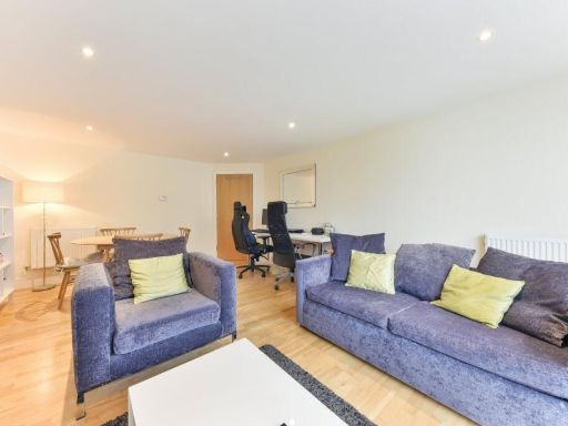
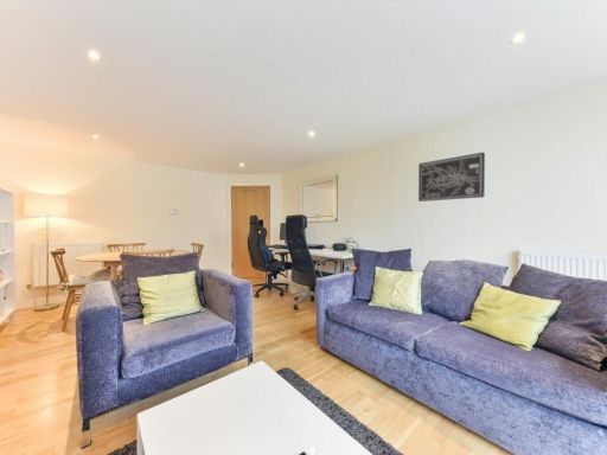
+ wall art [417,150,486,203]
